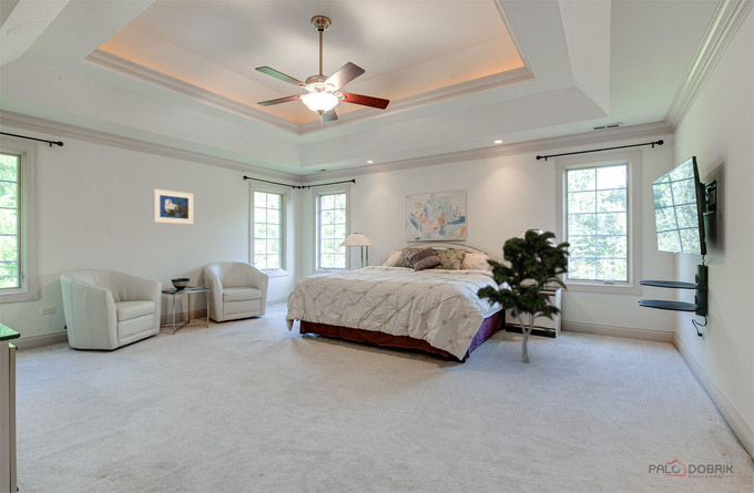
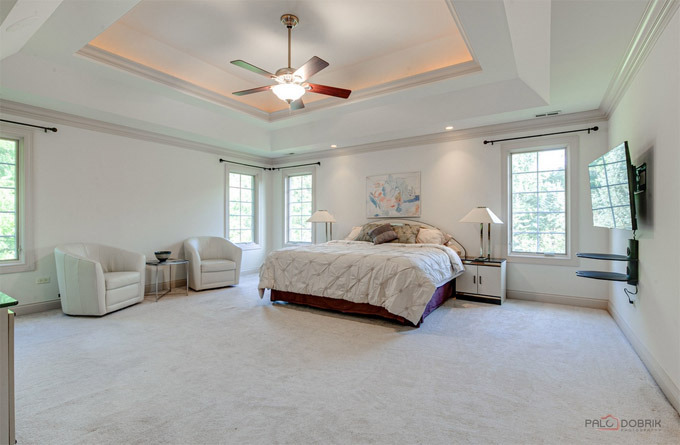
- indoor plant [476,228,572,363]
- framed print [153,188,194,225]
